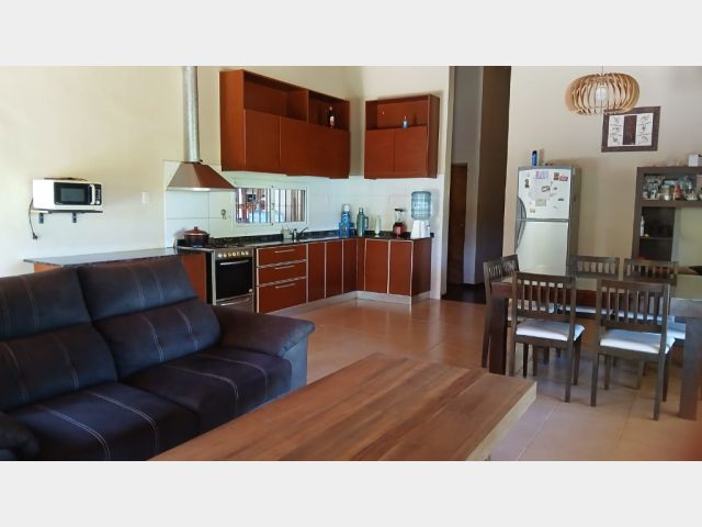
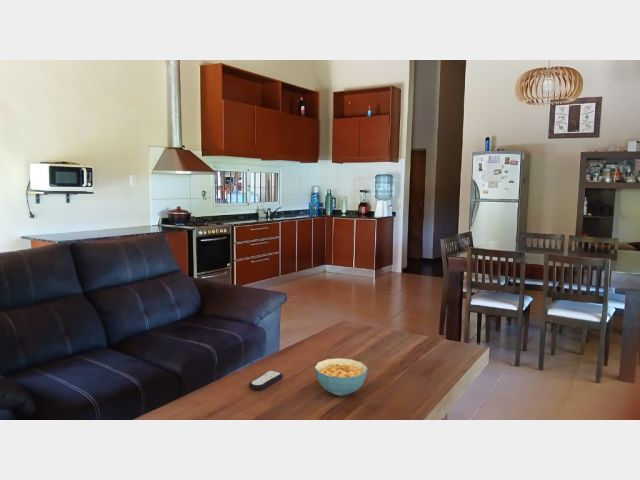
+ cereal bowl [314,357,368,397]
+ remote control [248,370,284,391]
